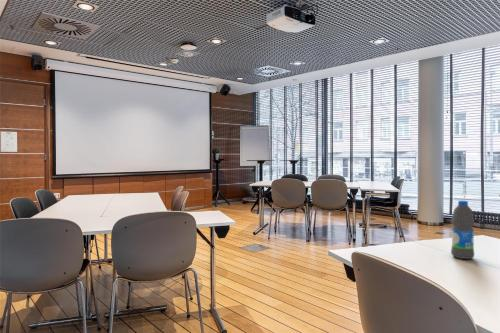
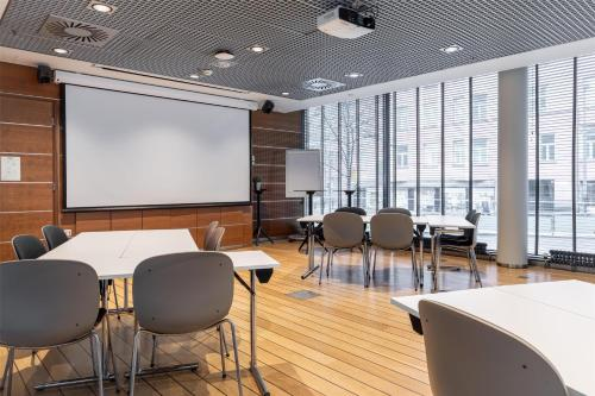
- water bottle [450,200,475,260]
